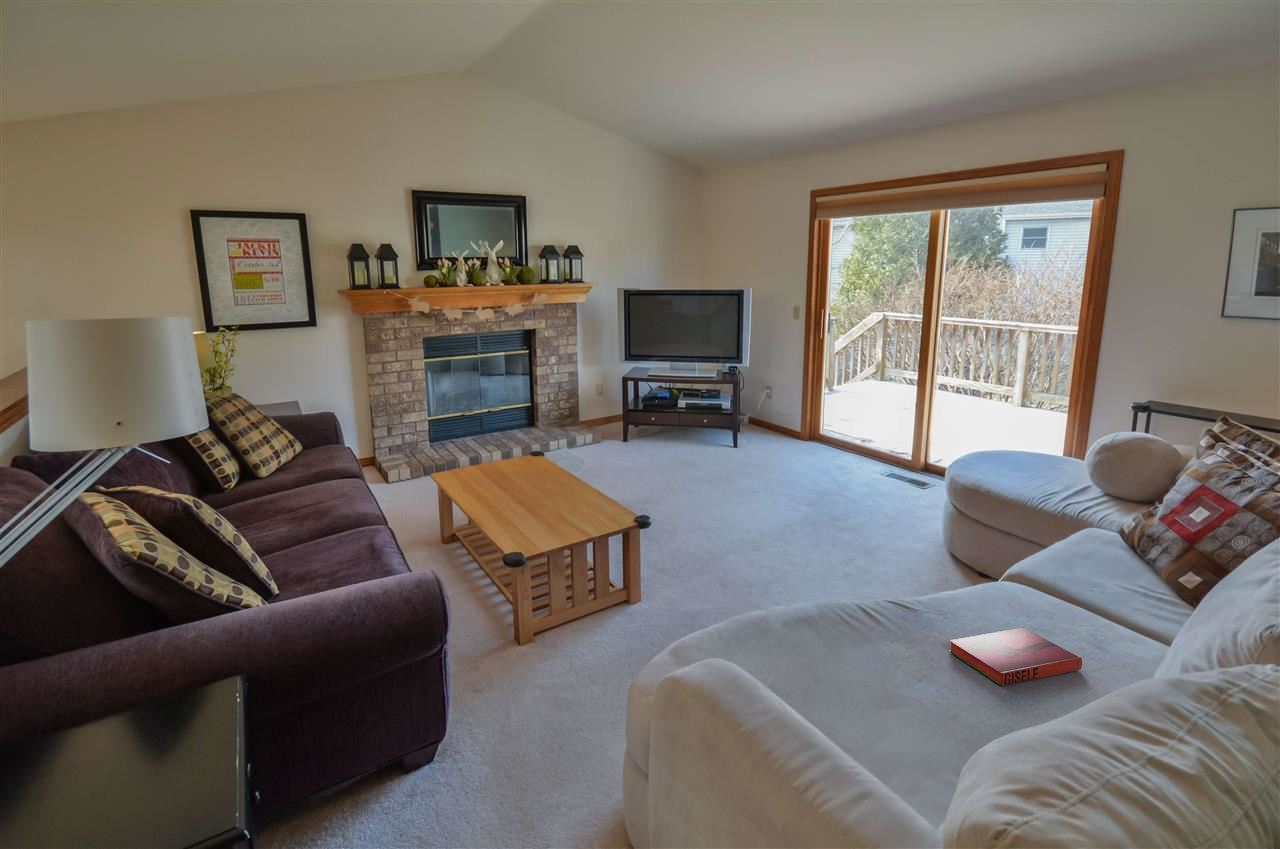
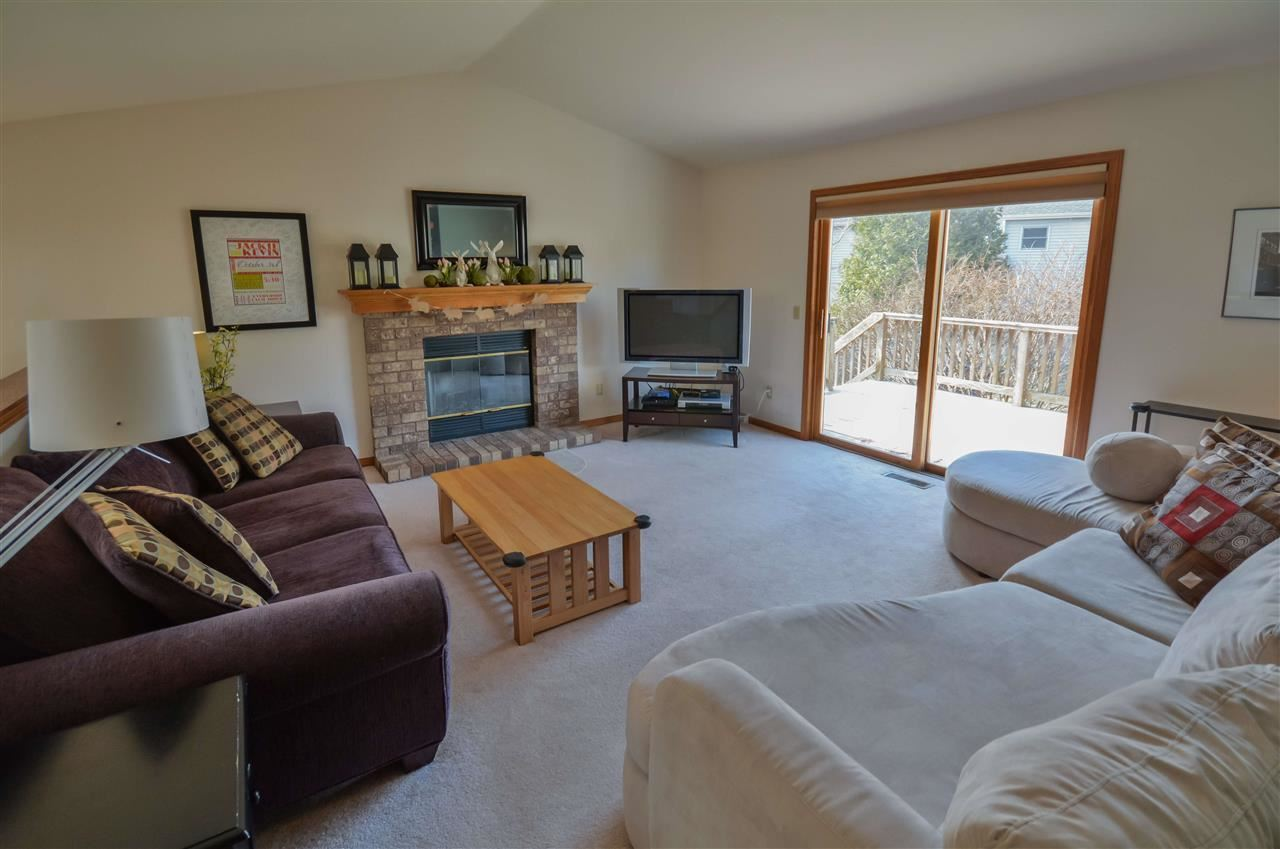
- hardback book [948,626,1083,687]
